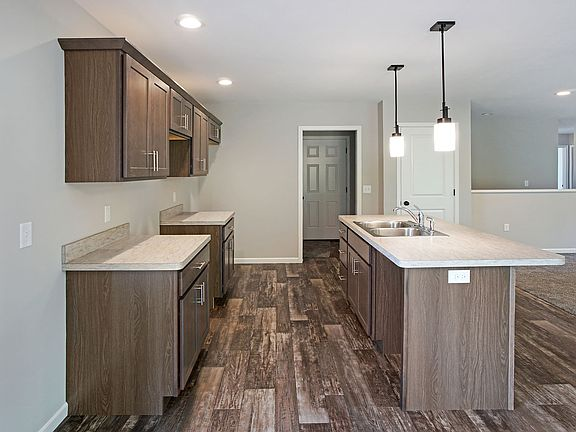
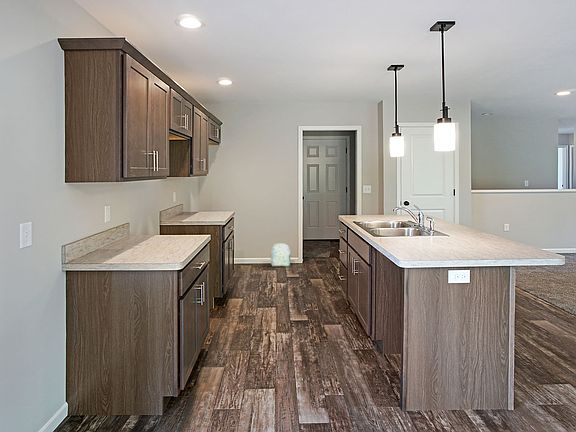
+ backpack [270,242,291,267]
